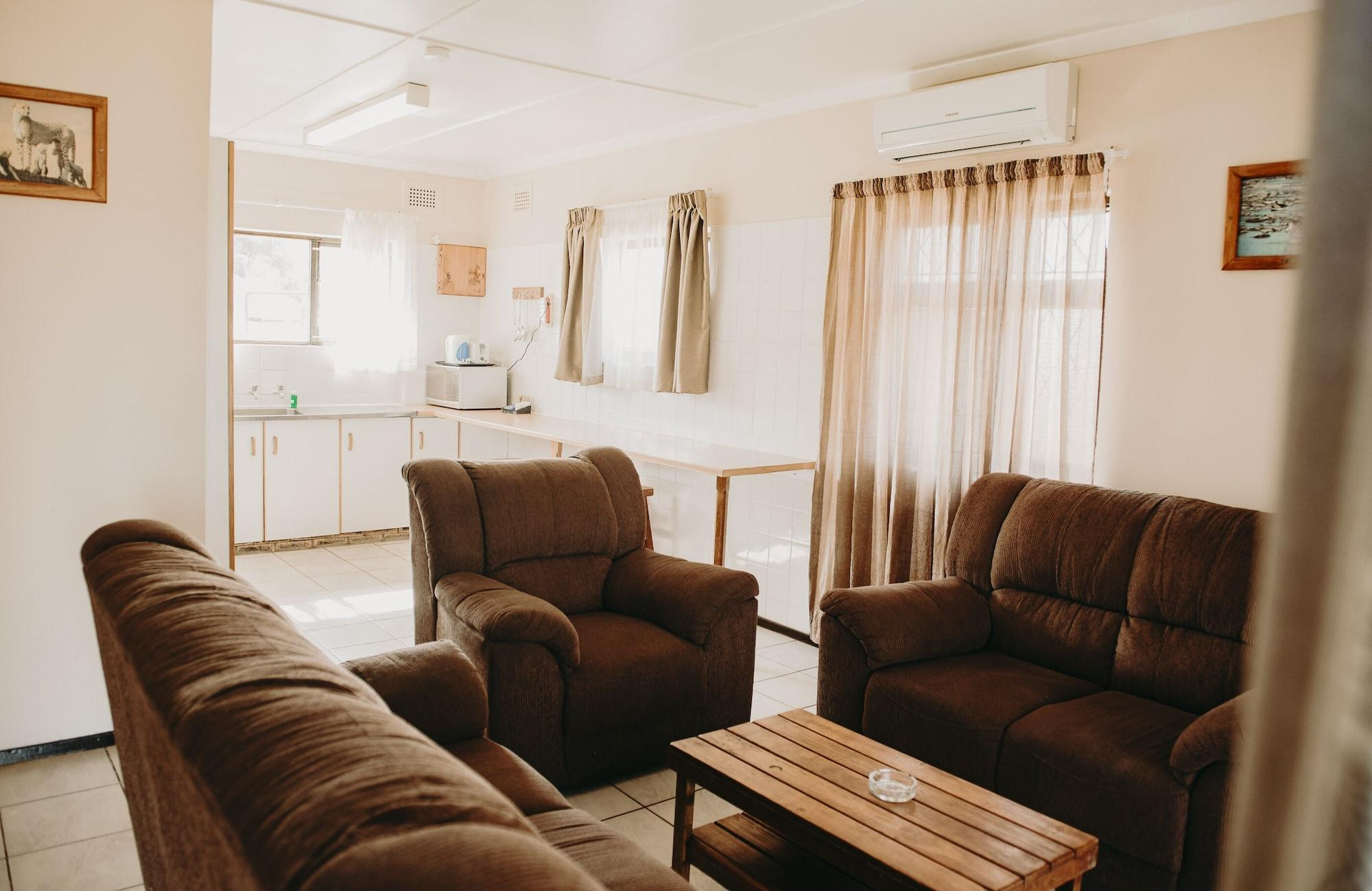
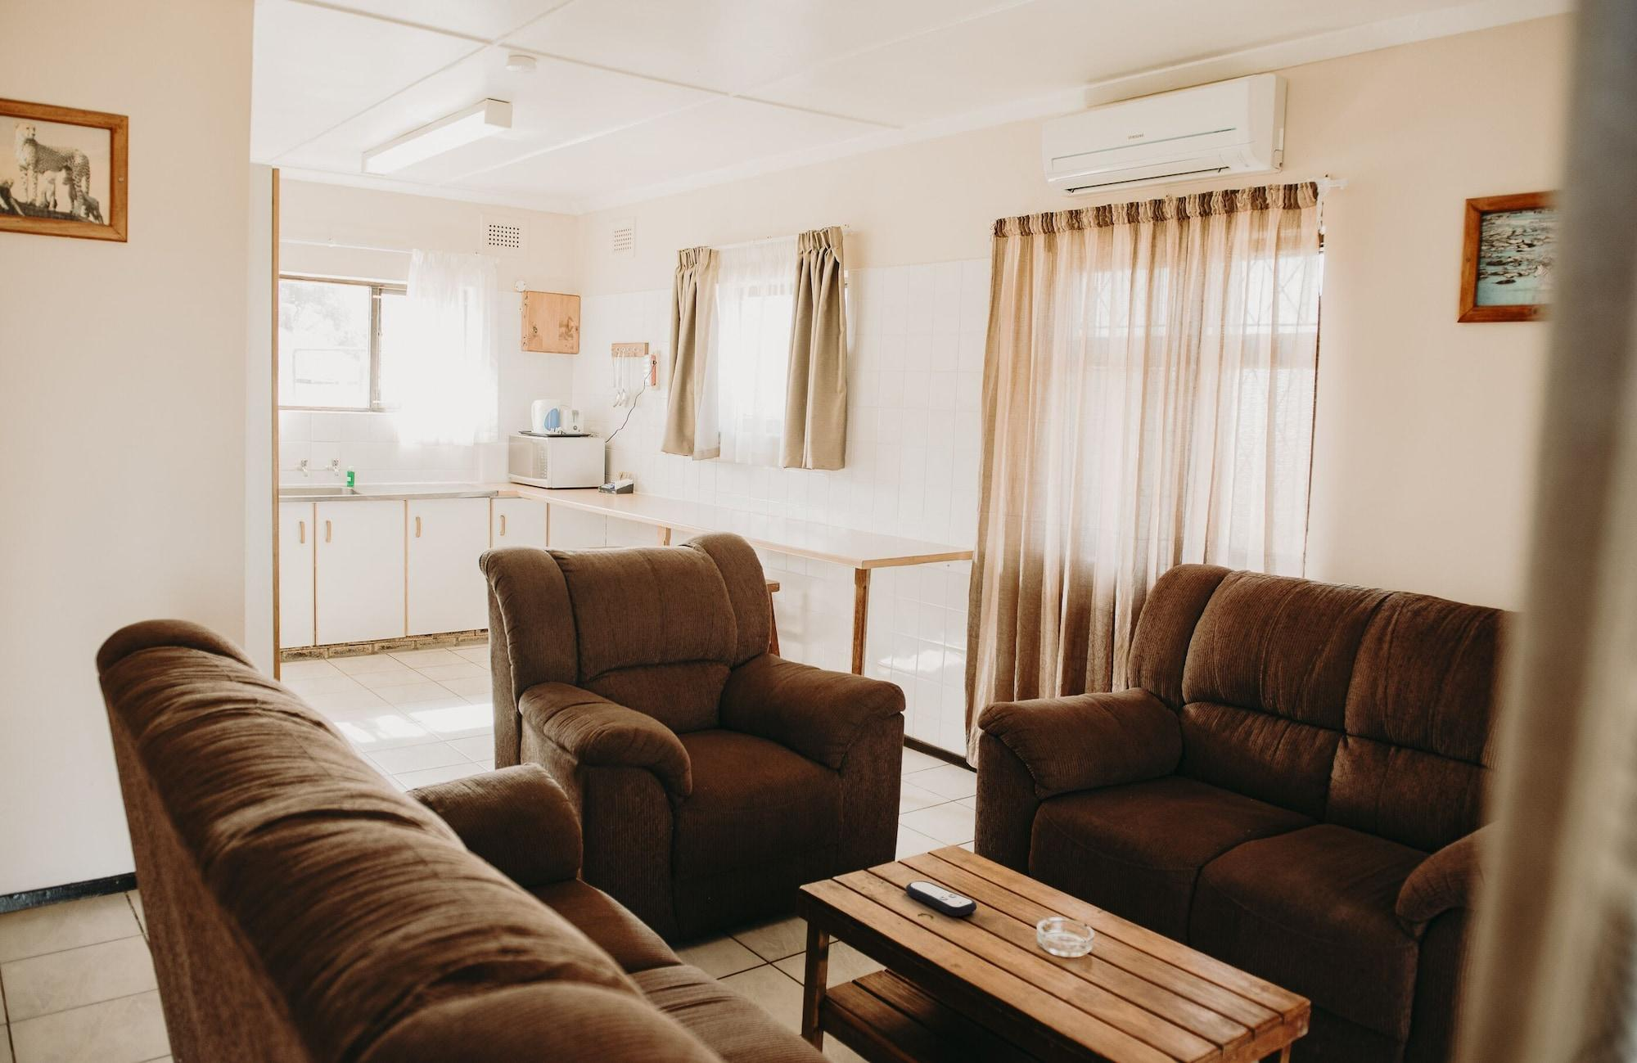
+ remote control [904,880,977,917]
